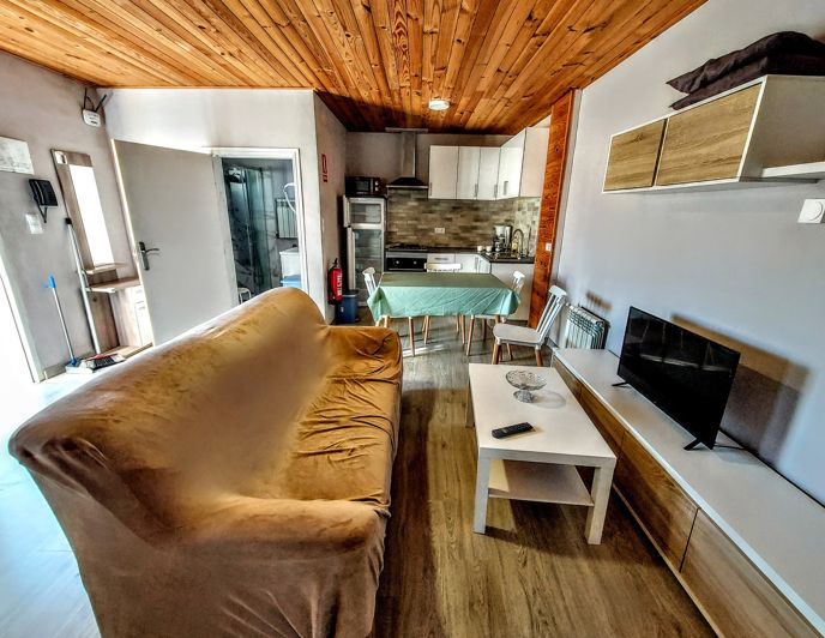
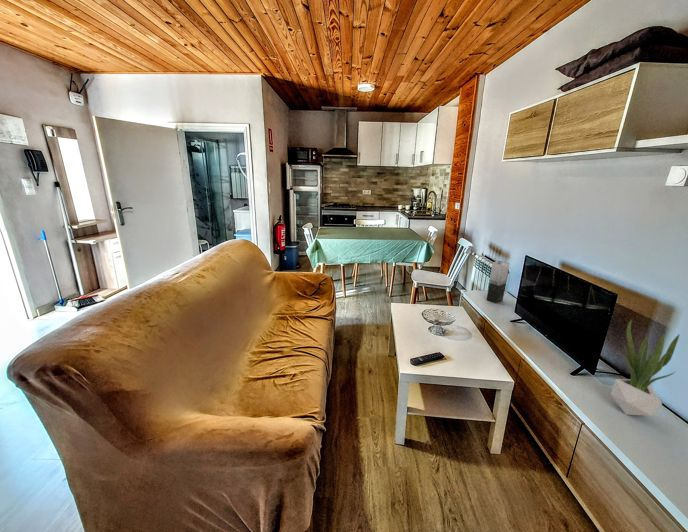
+ potted plant [610,319,681,417]
+ vase [486,260,511,304]
